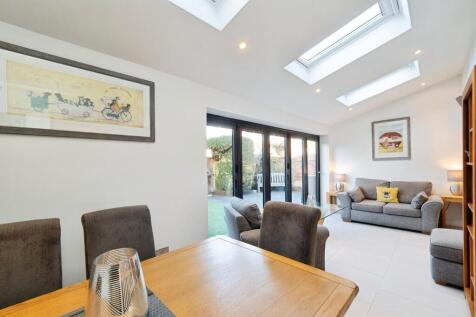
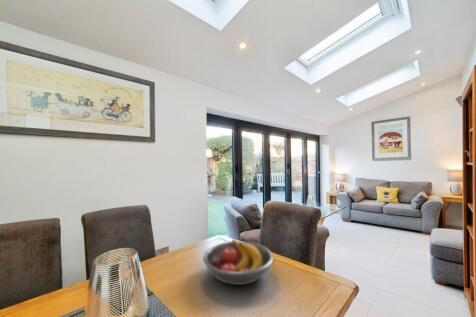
+ fruit bowl [202,238,275,286]
